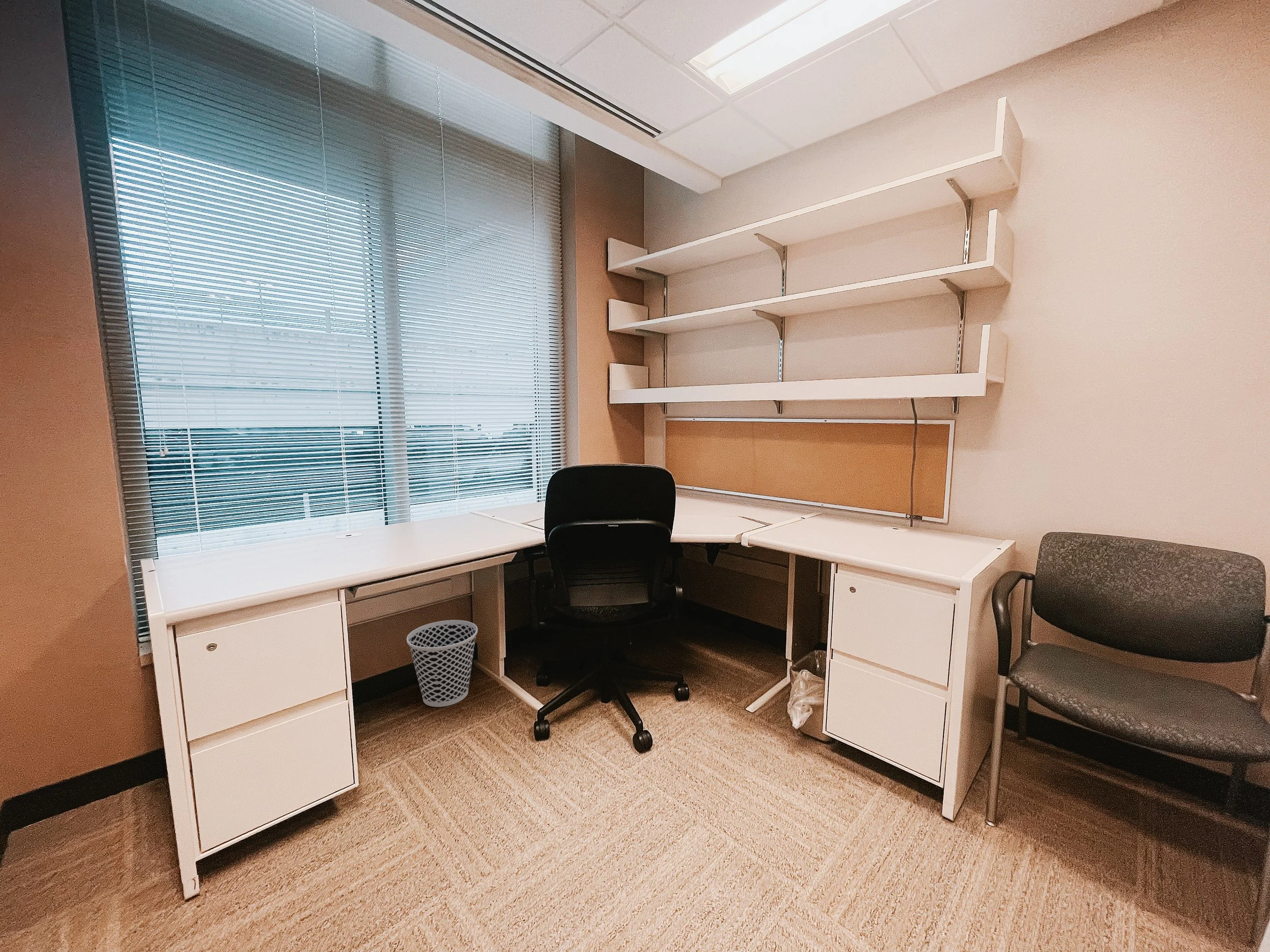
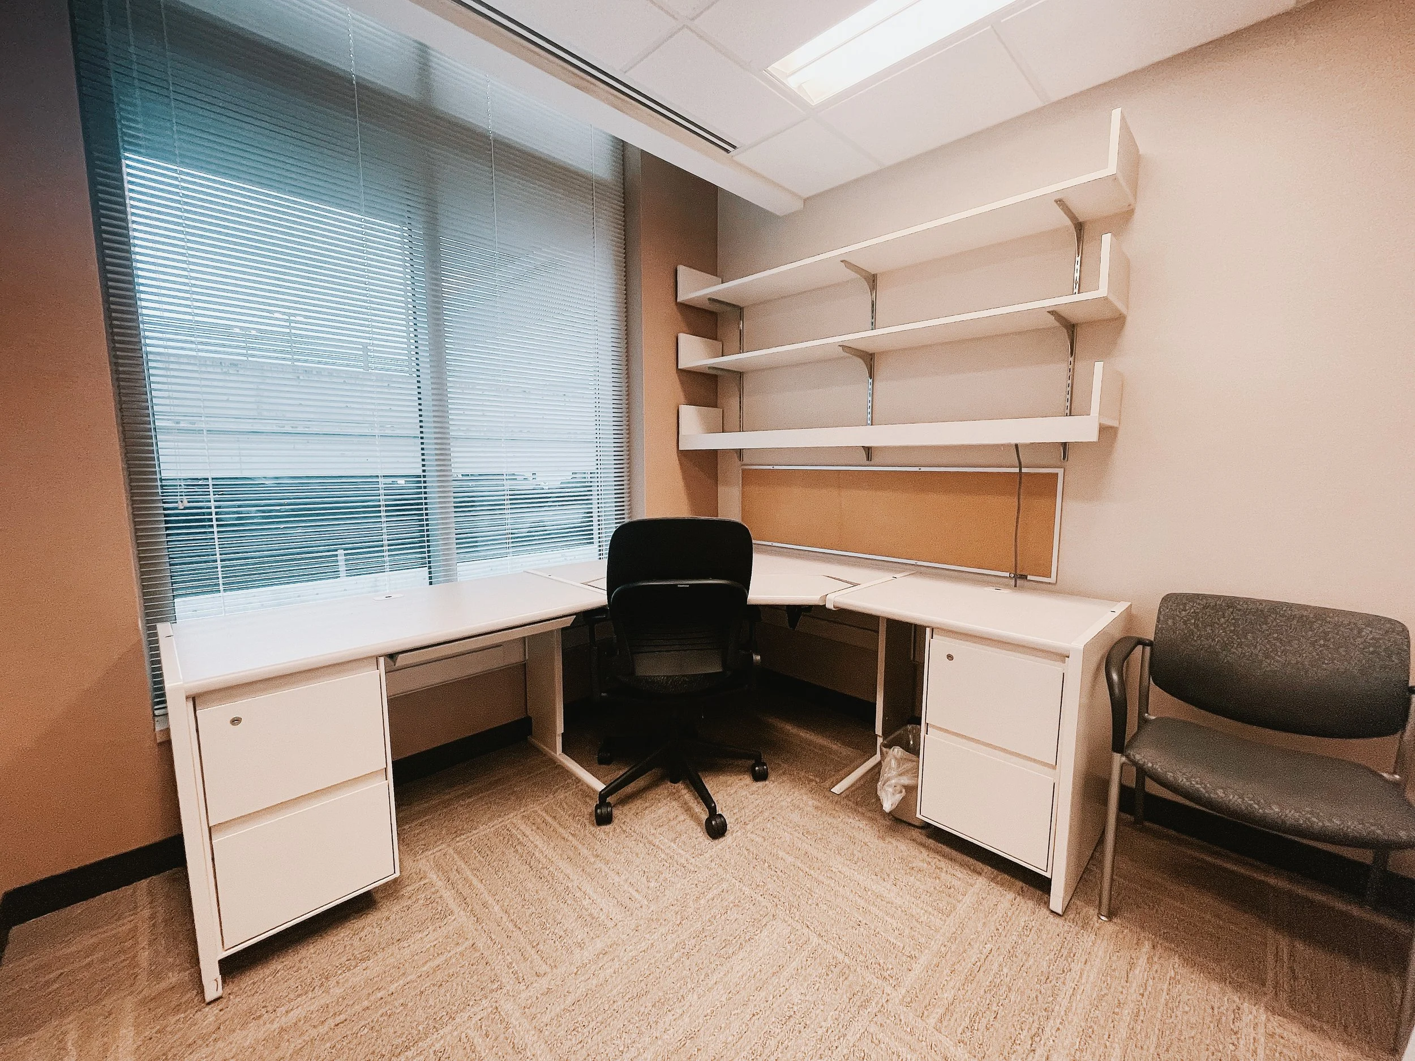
- wastebasket [406,619,478,707]
